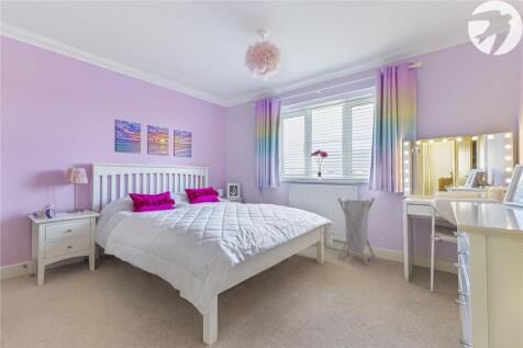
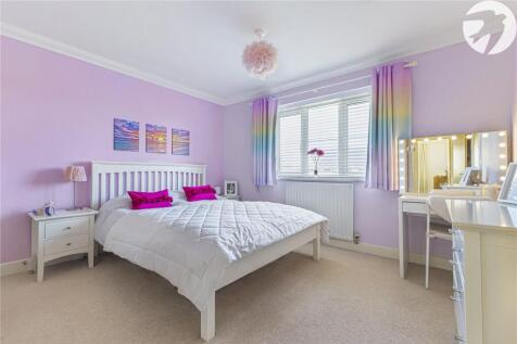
- laundry hamper [337,197,376,267]
